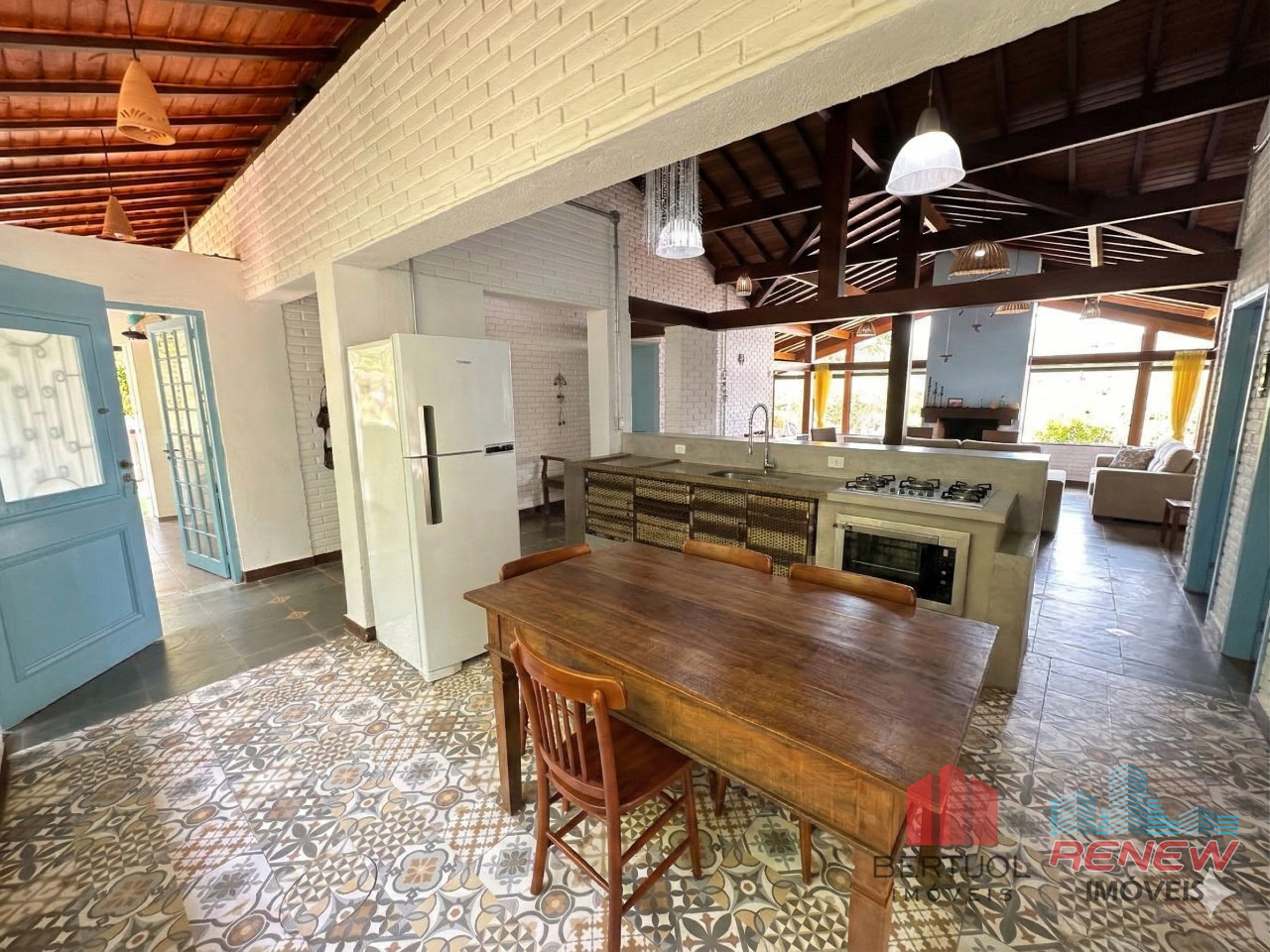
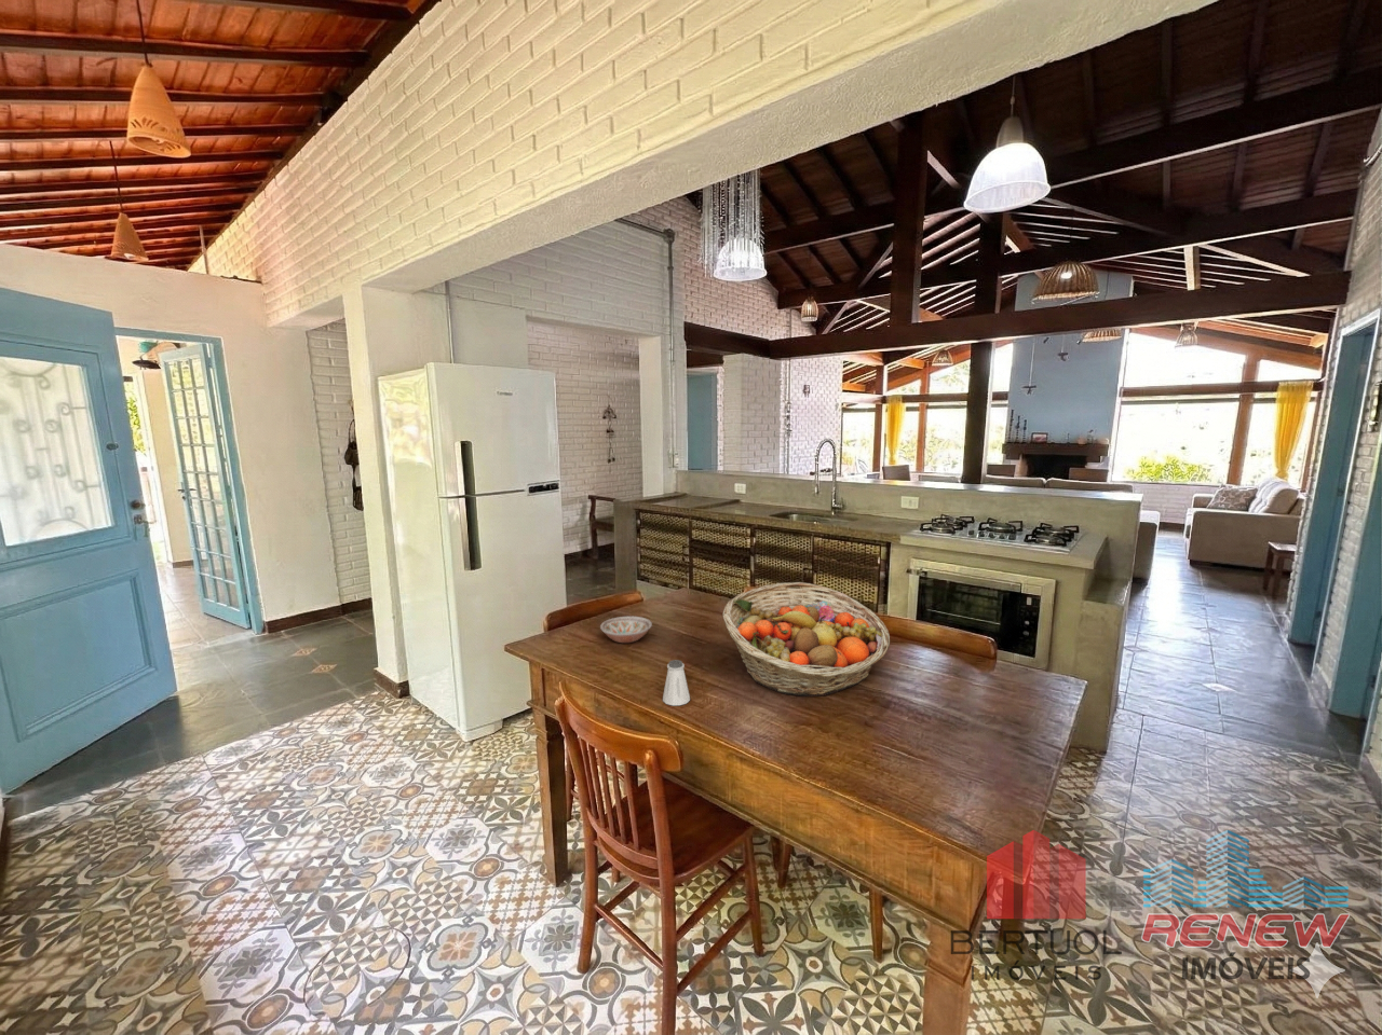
+ fruit basket [723,582,891,698]
+ bowl [600,615,653,644]
+ saltshaker [662,659,691,707]
